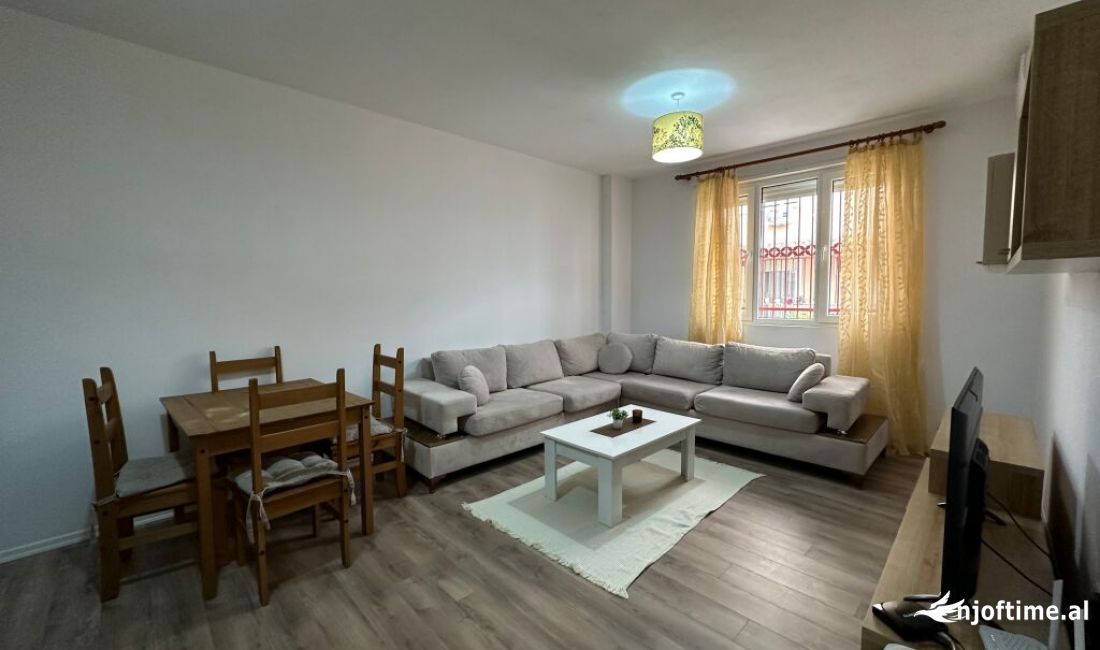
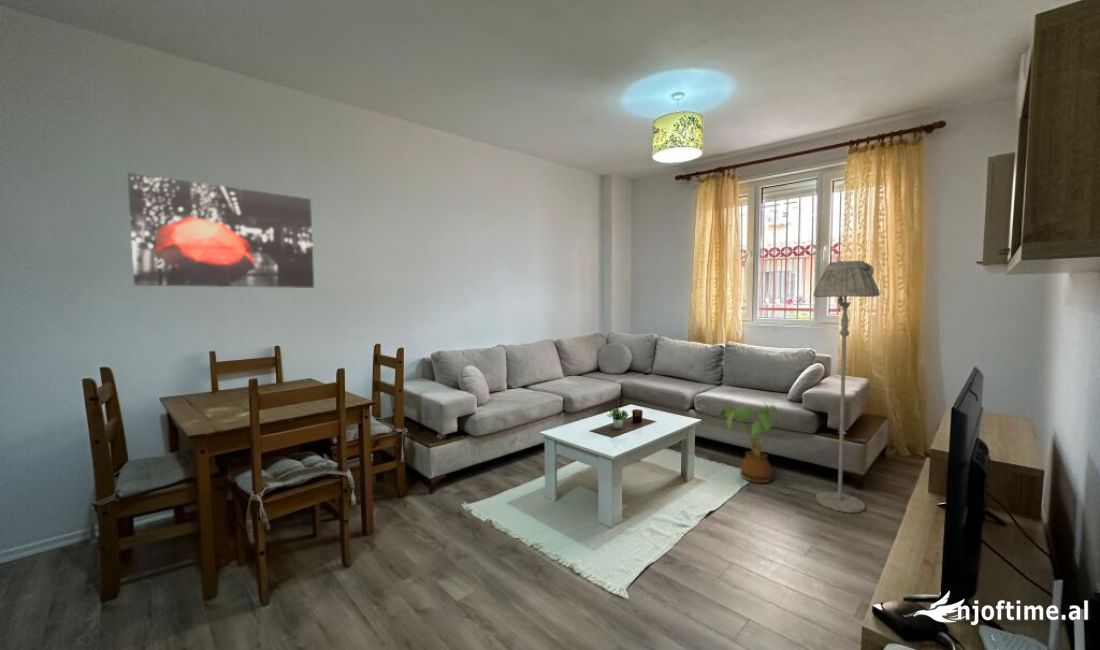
+ house plant [718,401,782,484]
+ floor lamp [813,260,881,514]
+ wall art [126,172,315,289]
